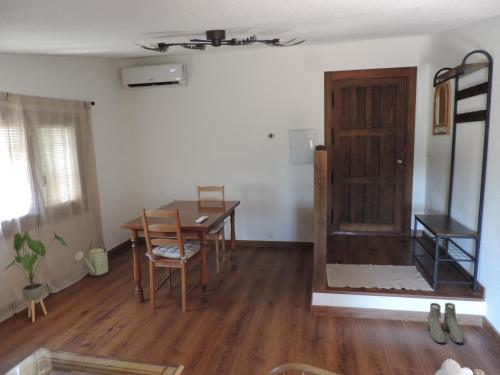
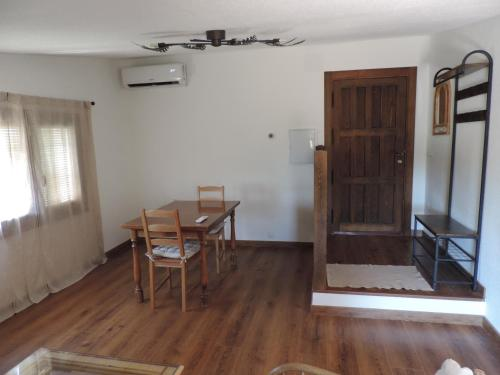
- watering can [74,240,110,278]
- boots [426,302,464,344]
- house plant [2,229,70,323]
